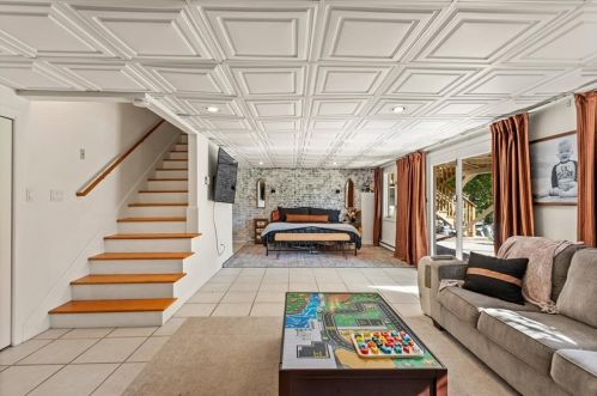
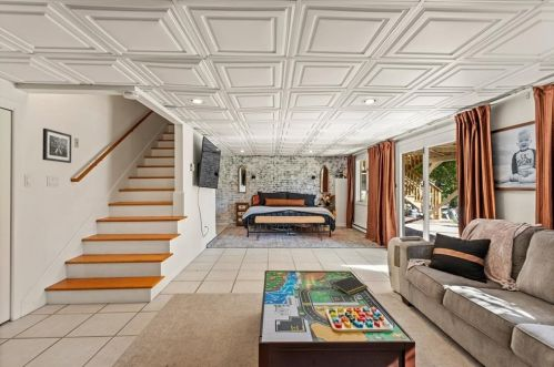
+ wall art [41,128,72,164]
+ notepad [331,276,369,296]
